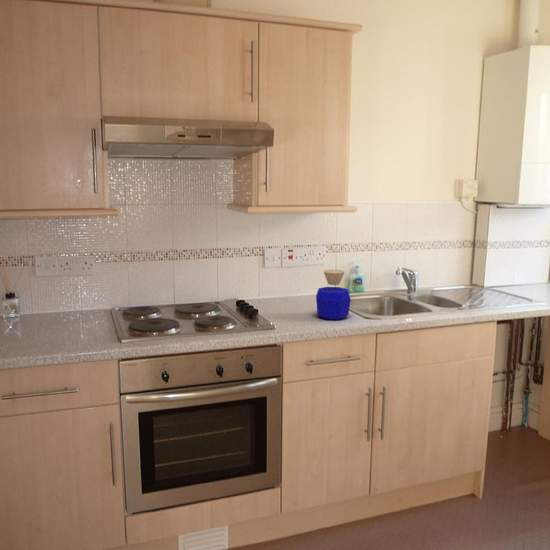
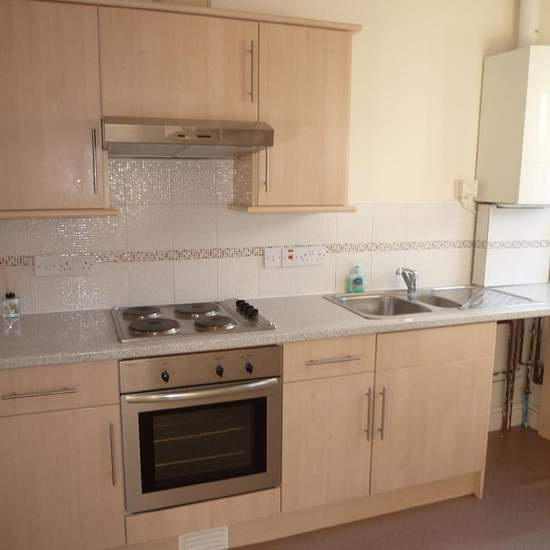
- bottle [315,268,352,321]
